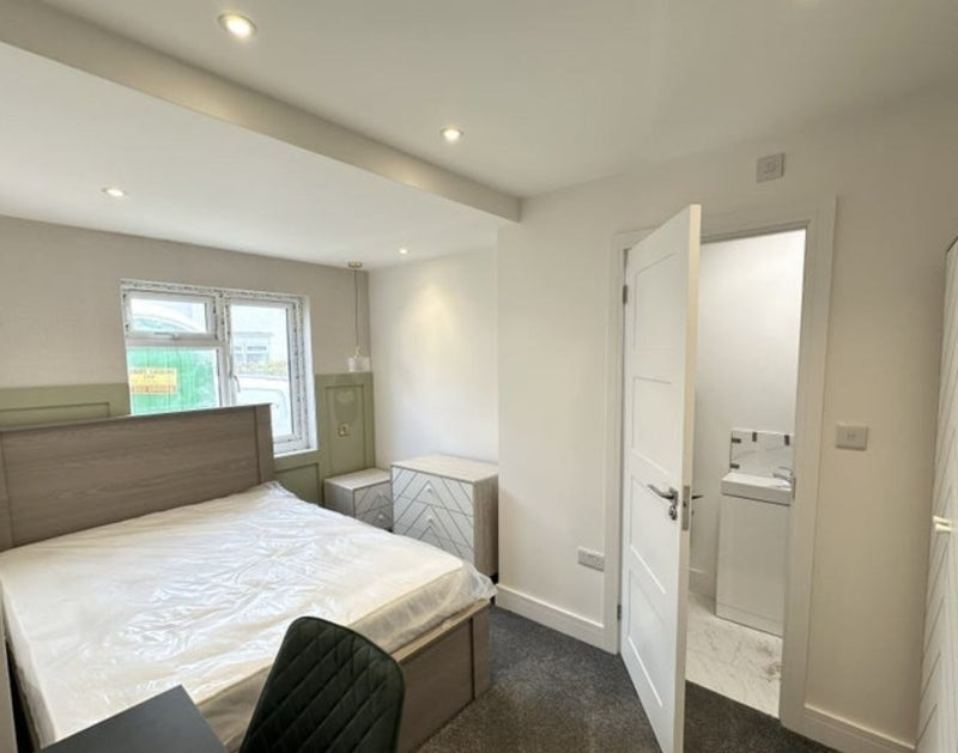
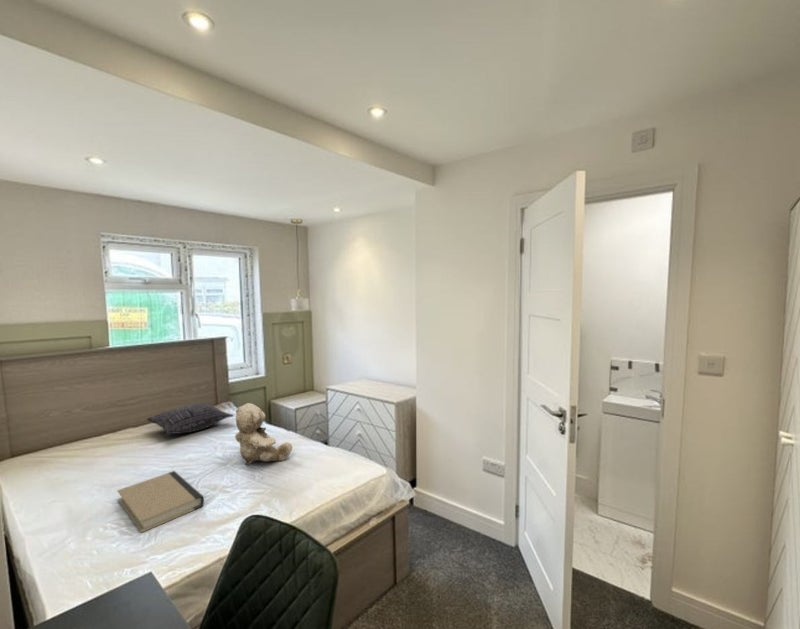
+ teddy bear [234,402,293,466]
+ book [116,470,205,534]
+ pillow [146,402,235,435]
